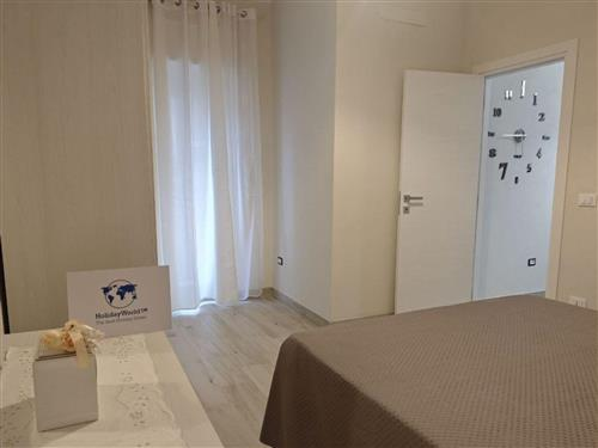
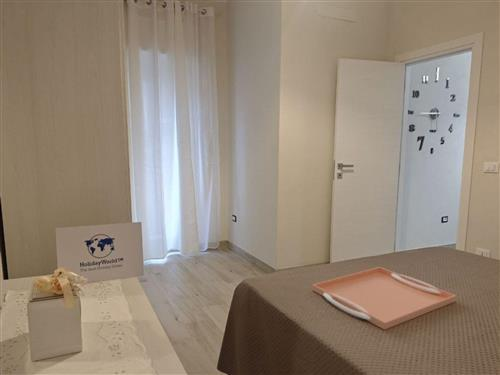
+ serving tray [311,266,457,331]
